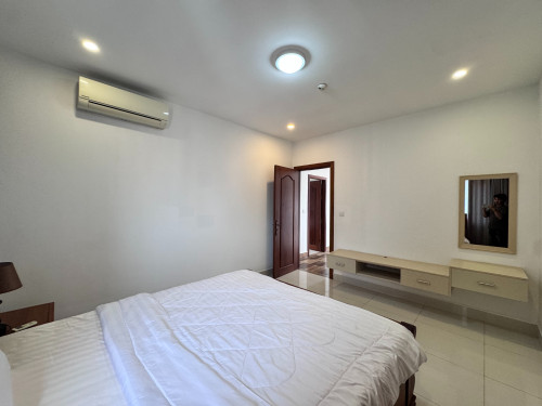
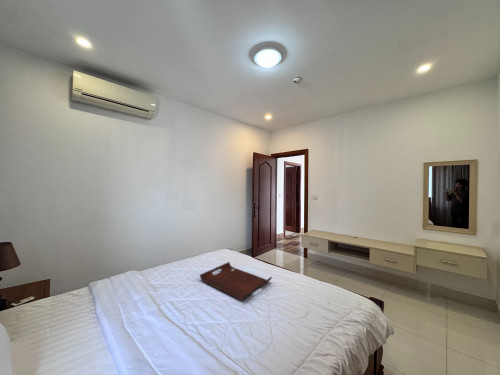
+ serving tray [199,261,273,301]
